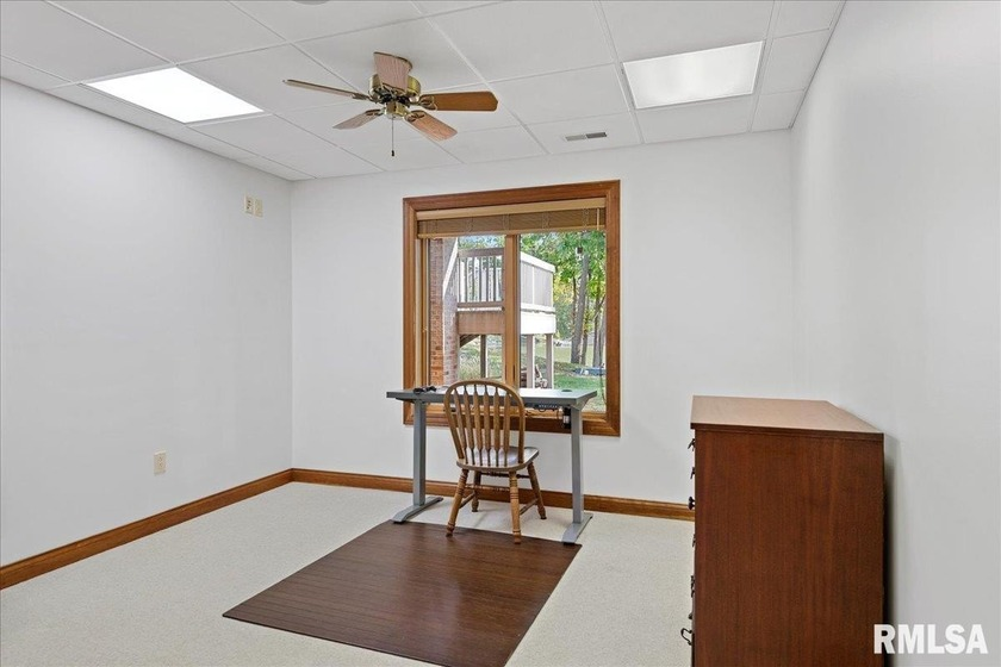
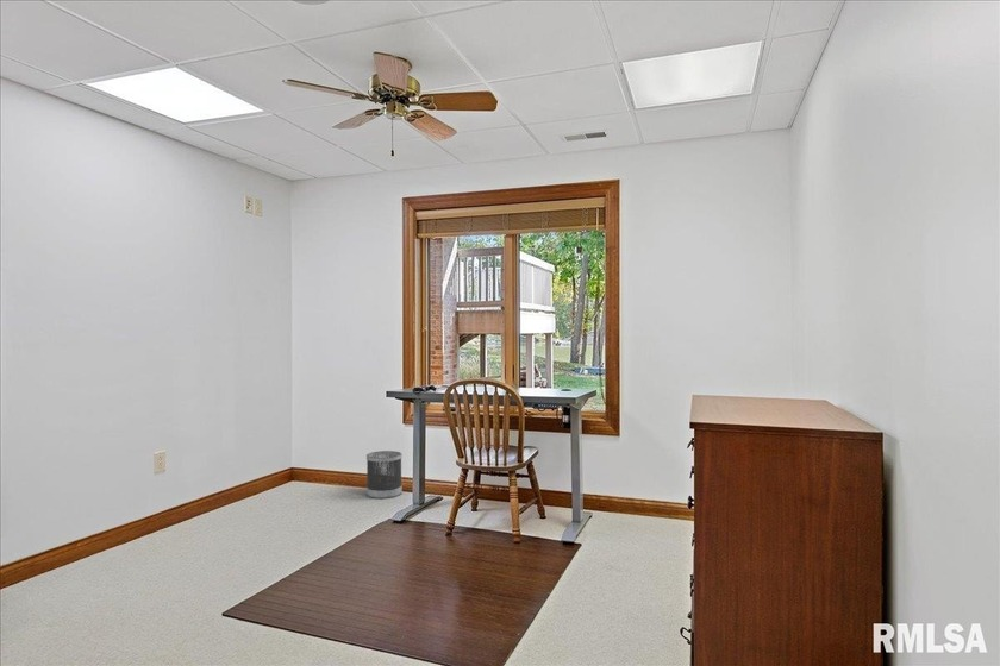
+ wastebasket [365,450,404,500]
